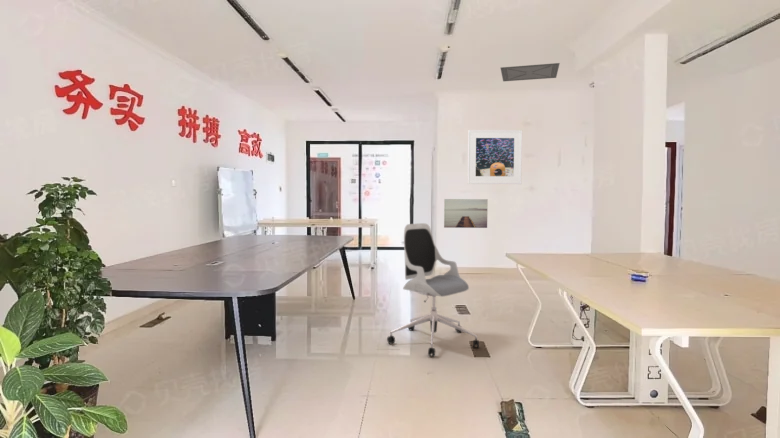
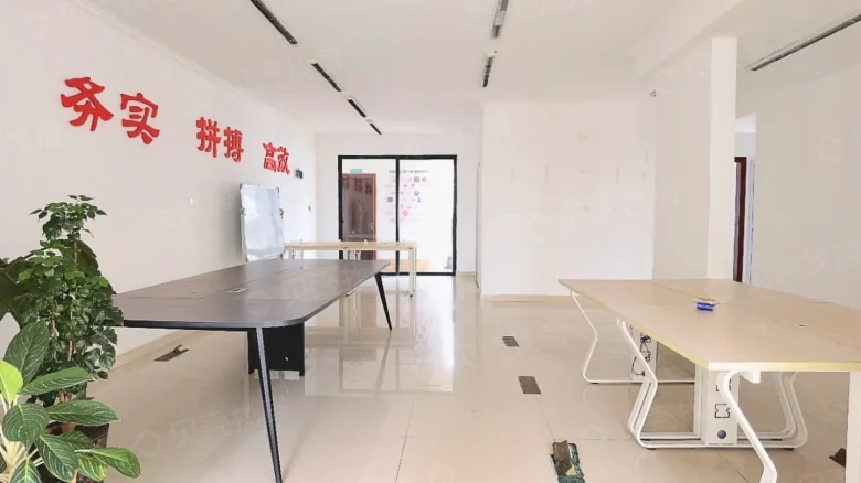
- ceiling vent [500,62,561,82]
- office chair [386,222,480,357]
- wall art [443,198,489,229]
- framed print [467,129,523,185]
